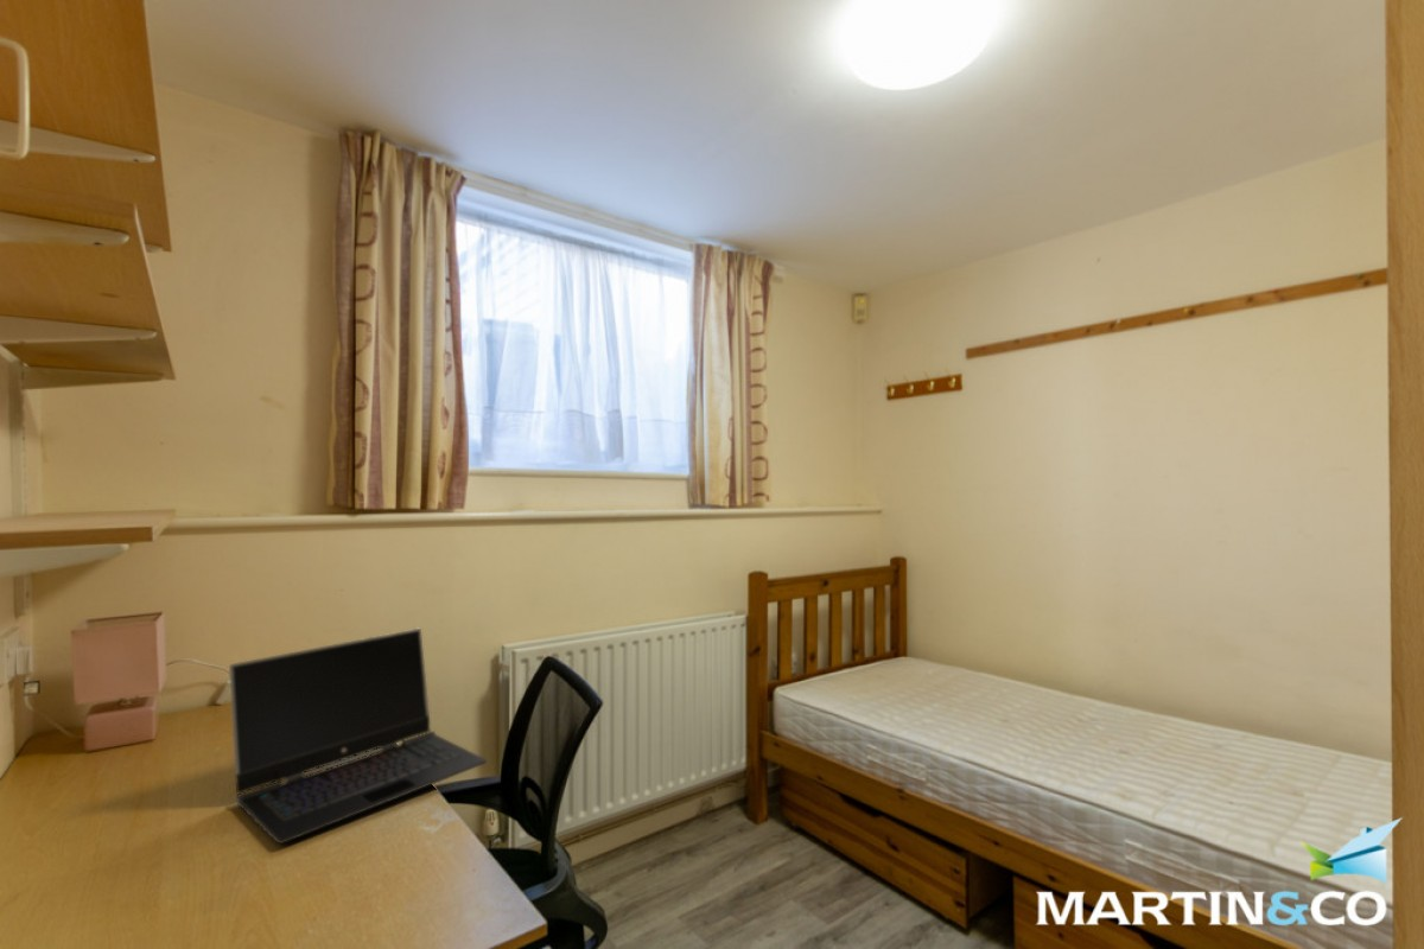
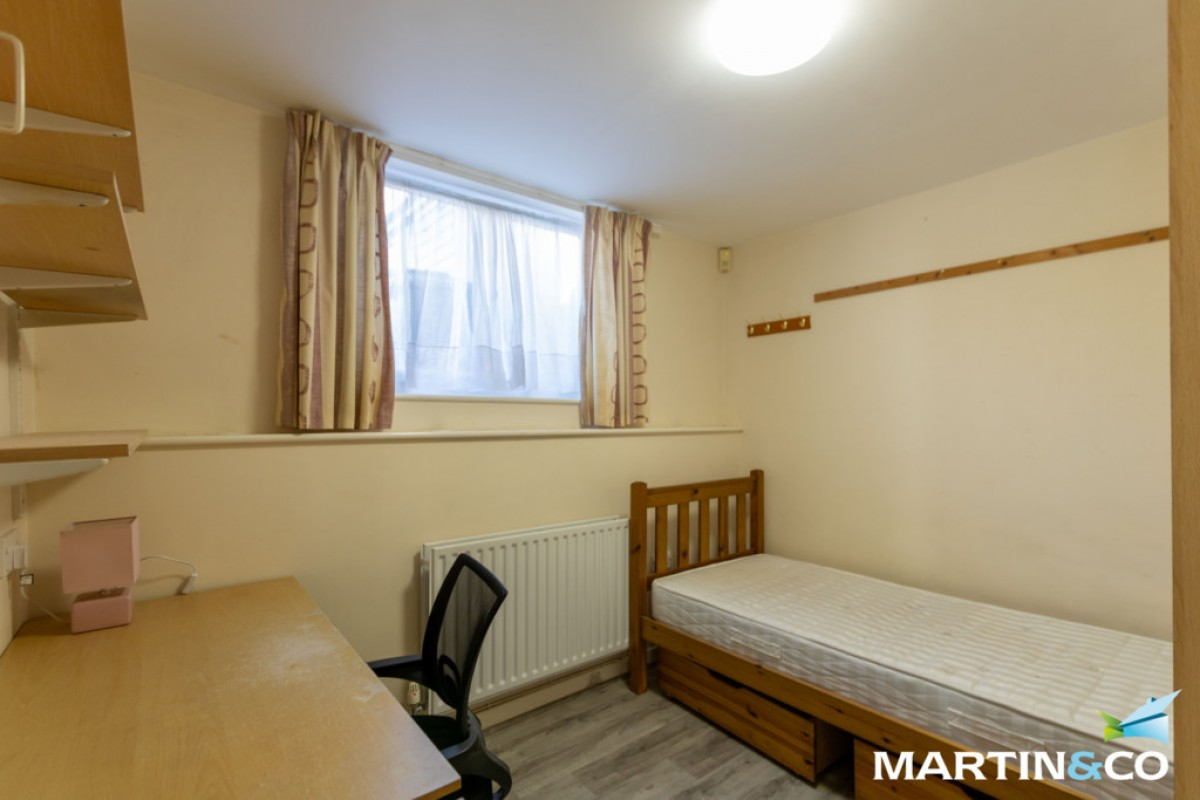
- laptop computer [228,628,488,845]
